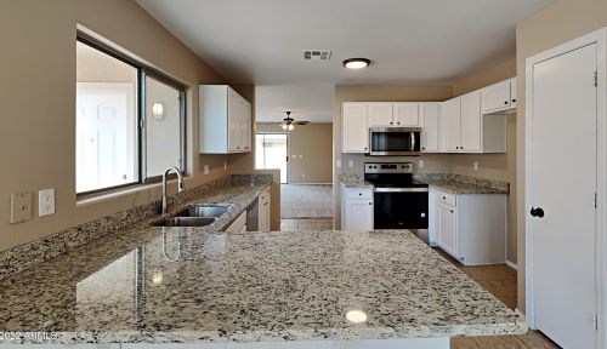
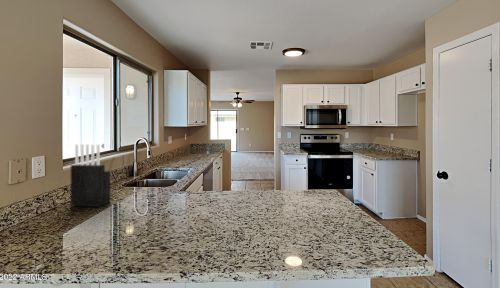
+ knife block [70,144,111,208]
